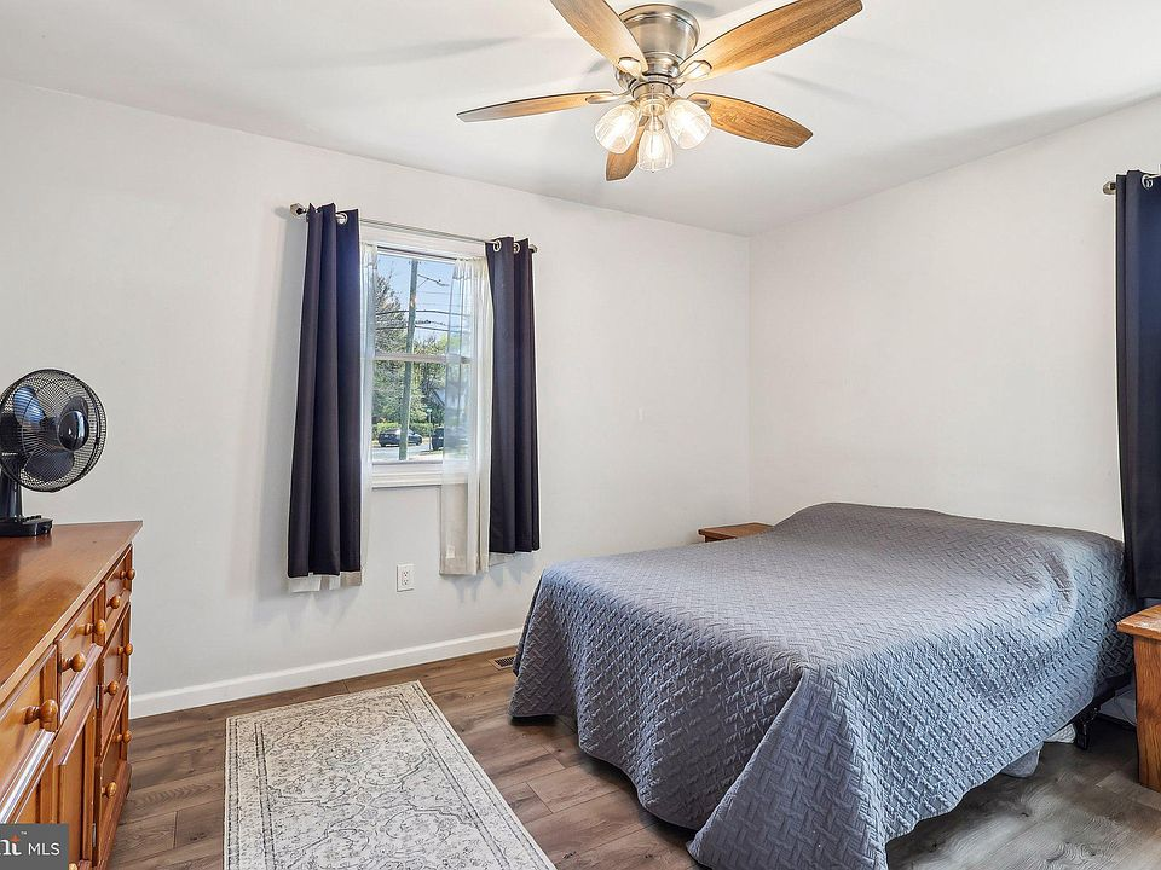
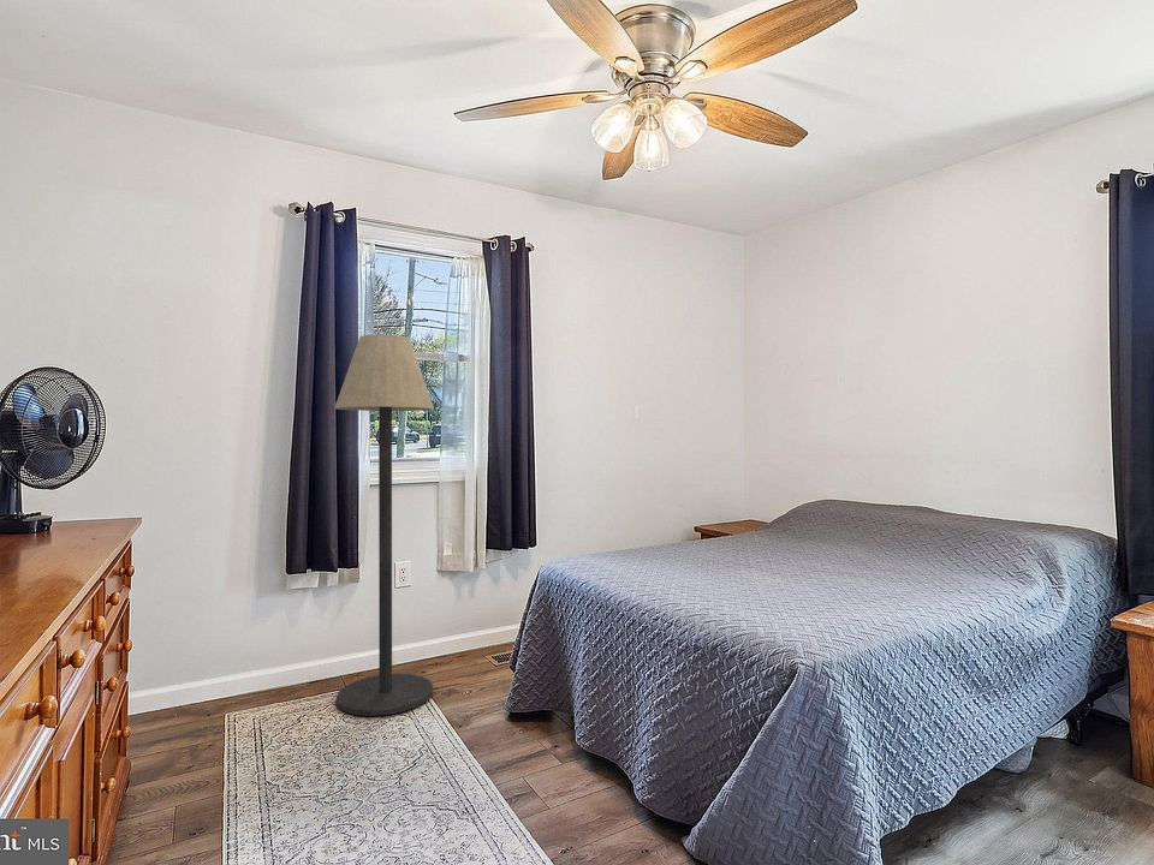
+ floor lamp [333,334,435,717]
